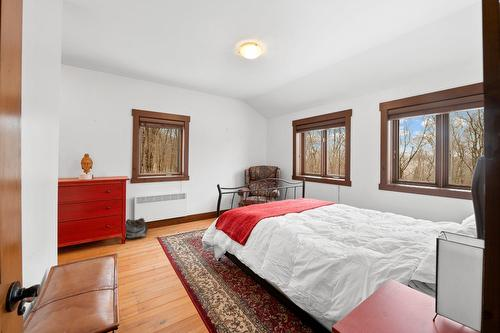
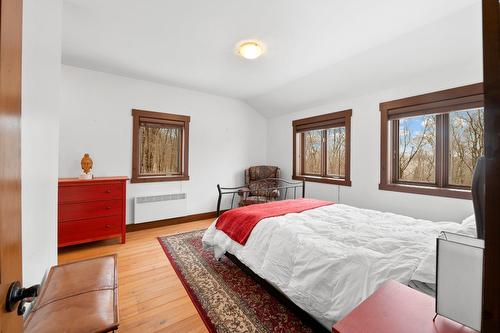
- backpack [124,217,149,240]
